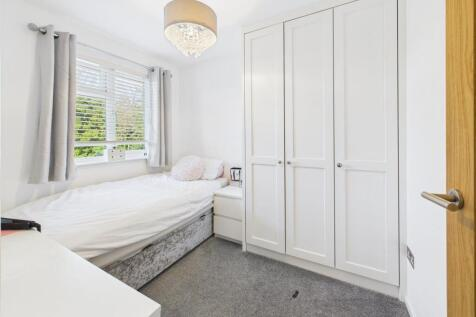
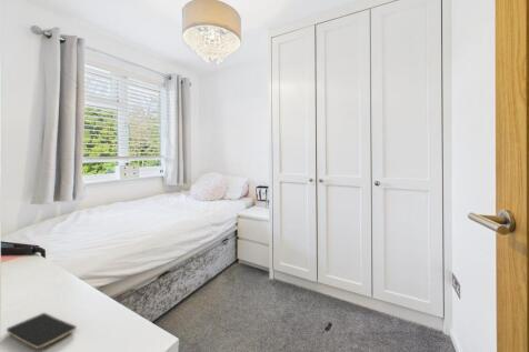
+ smartphone [6,312,78,350]
